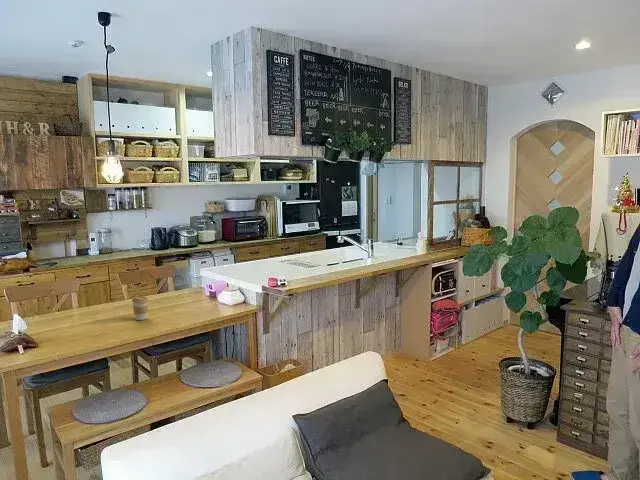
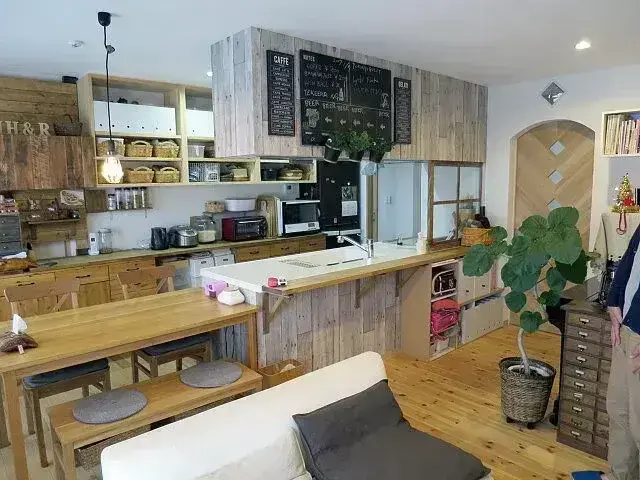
- coffee cup [131,296,150,321]
